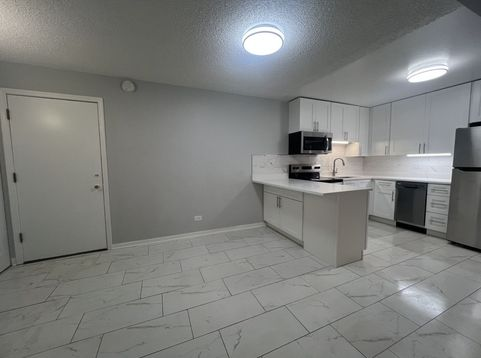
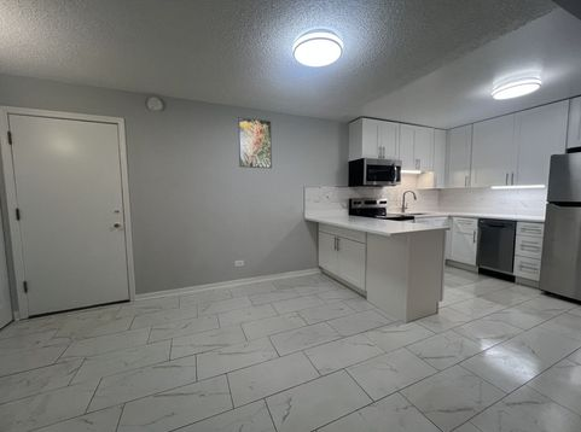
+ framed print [237,116,273,169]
